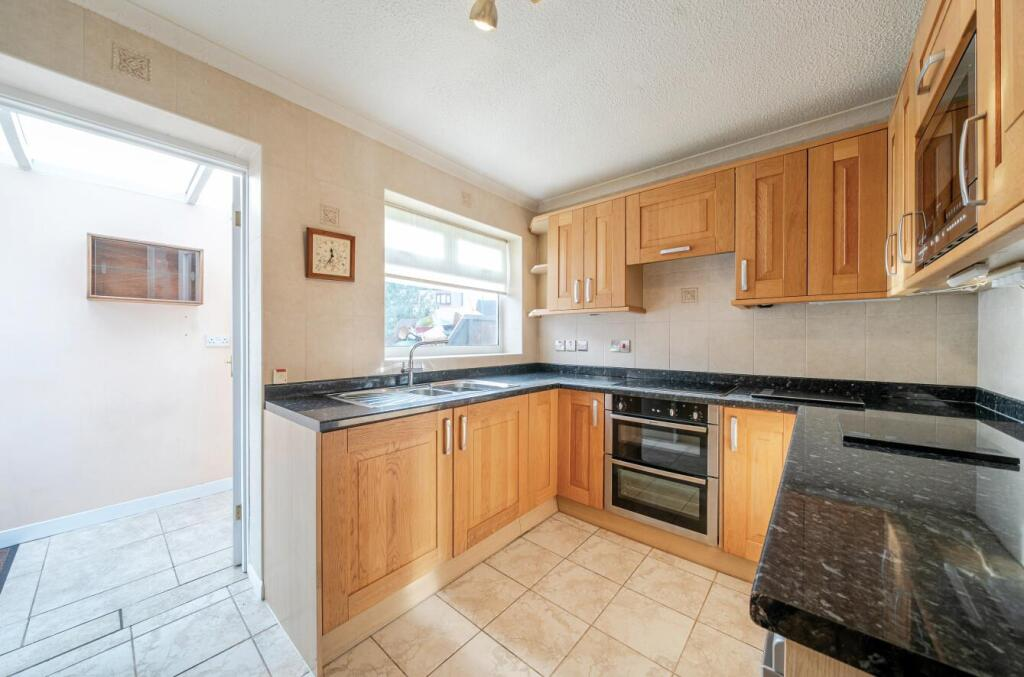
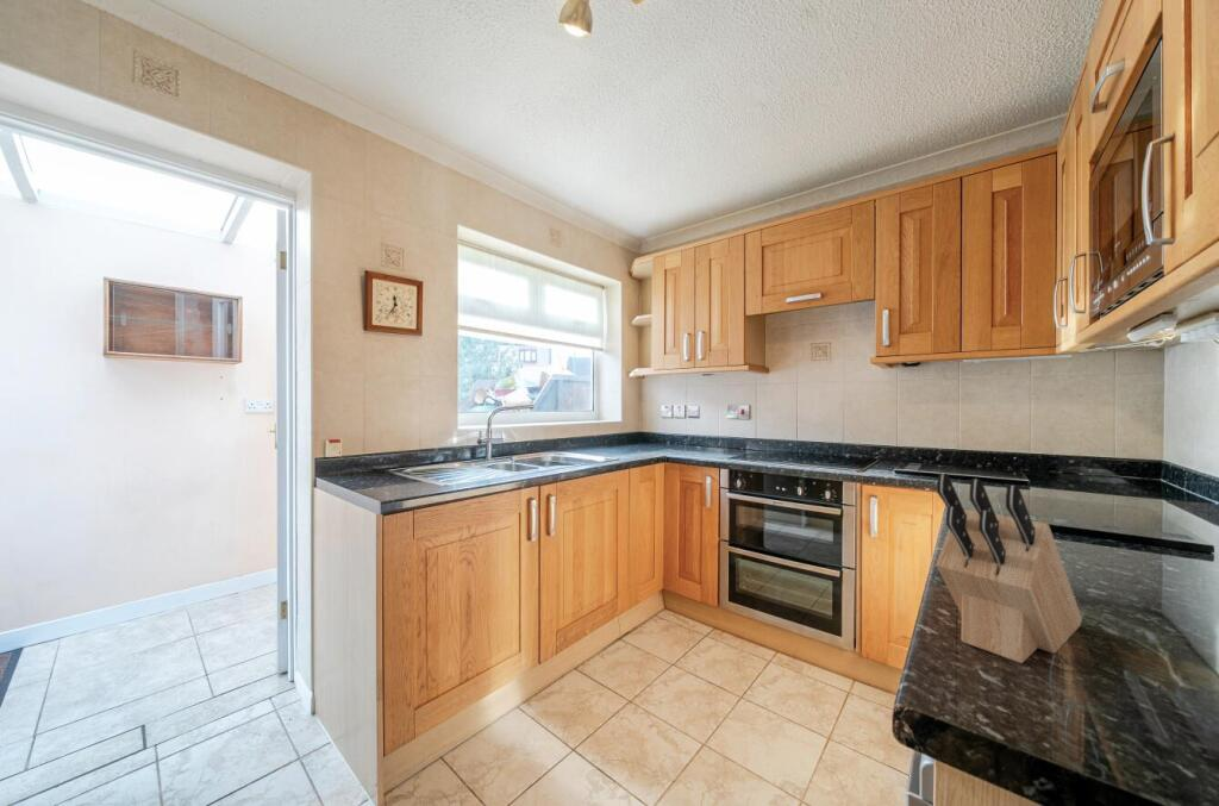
+ knife block [934,471,1083,664]
